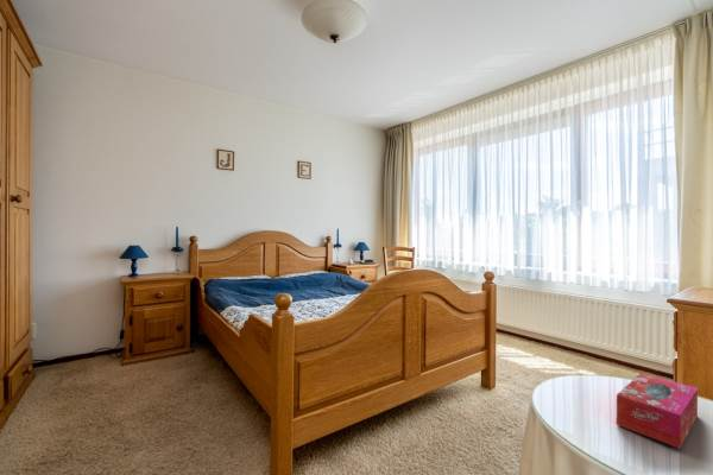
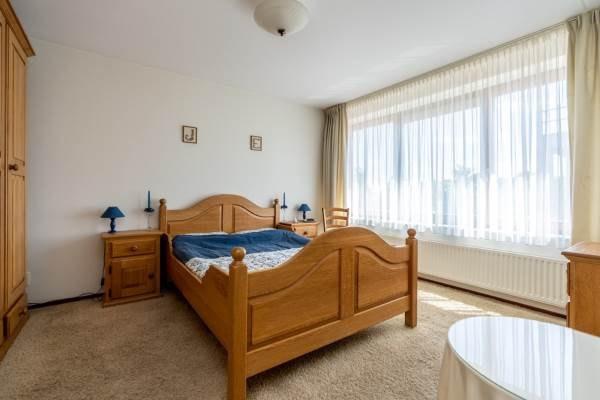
- tissue box [616,372,699,450]
